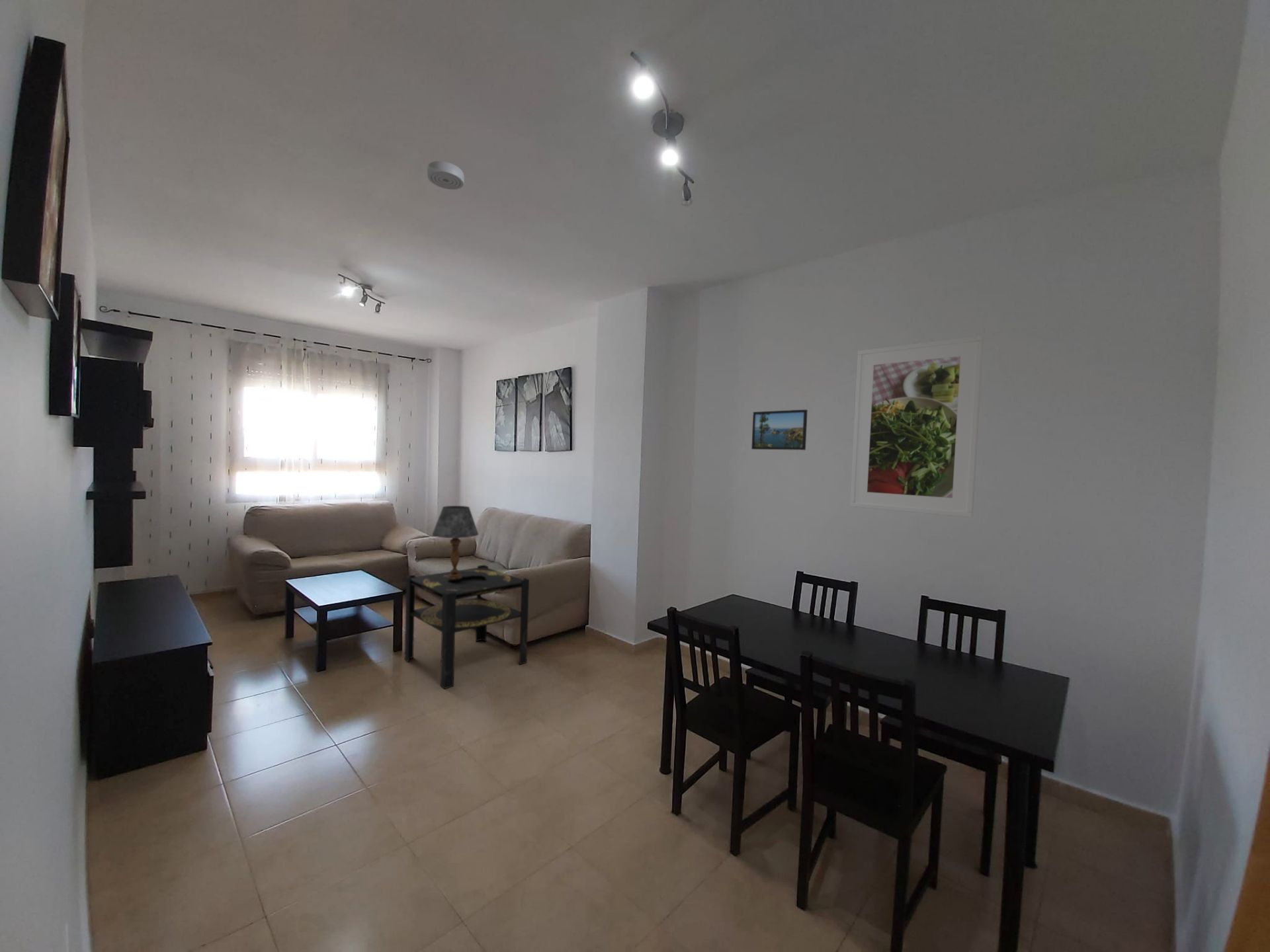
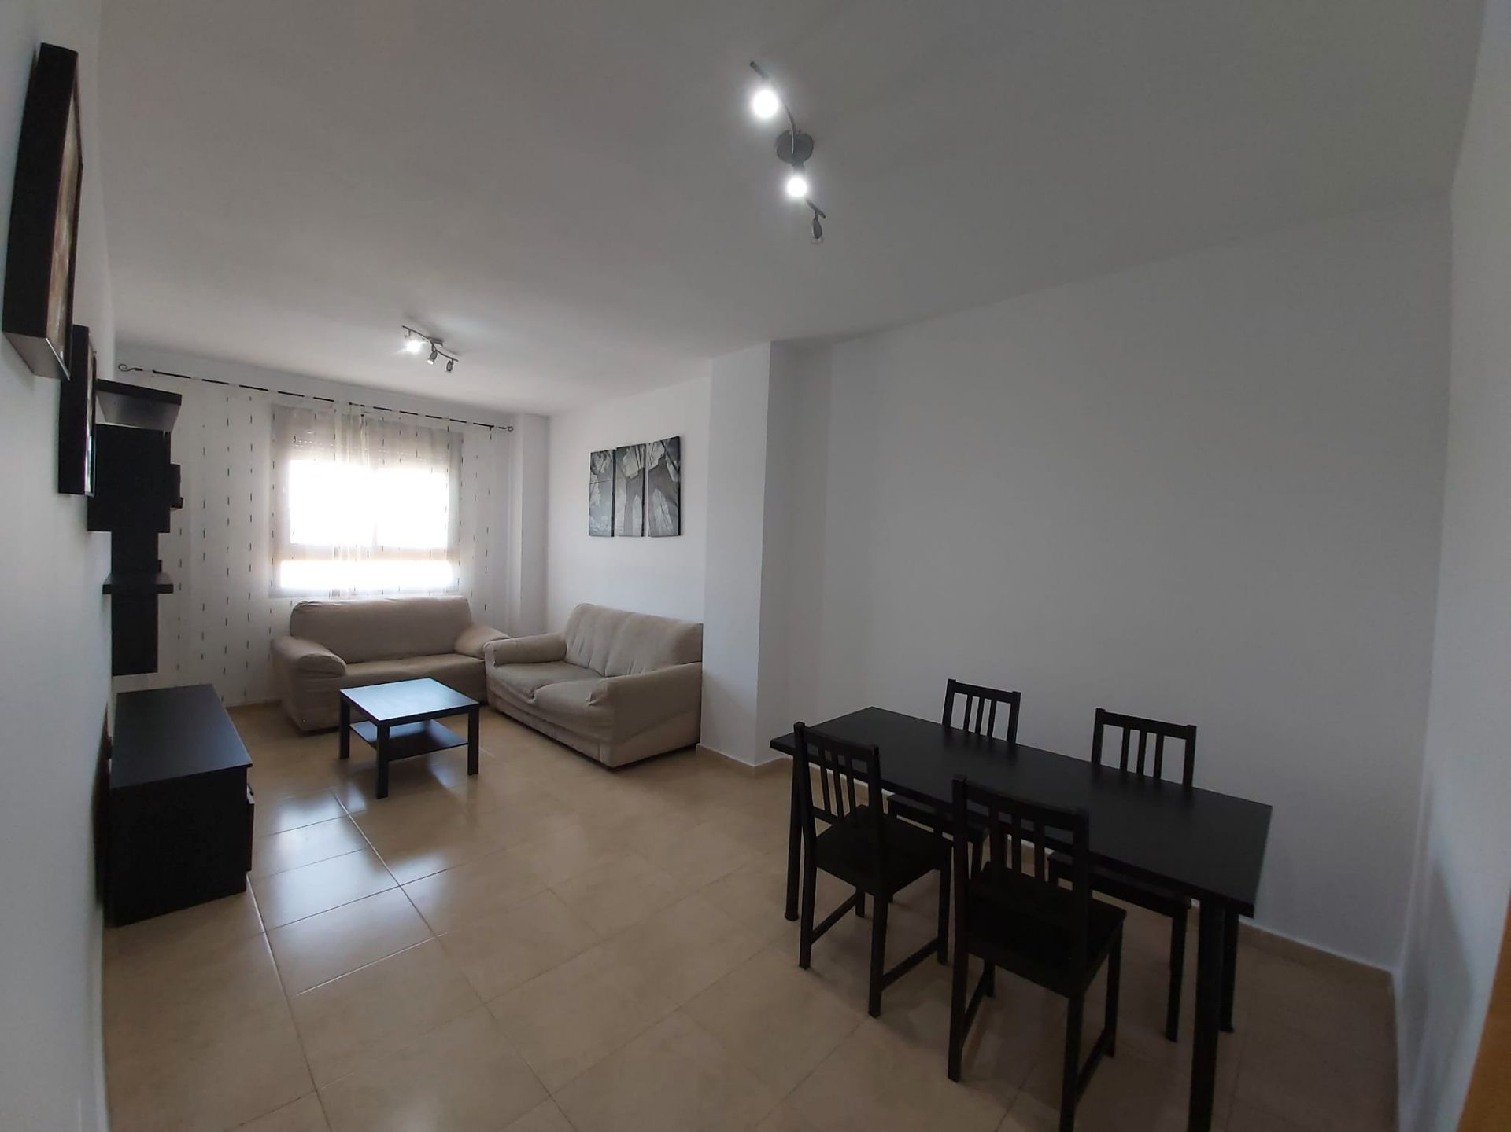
- side table [404,565,530,690]
- smoke detector [427,161,465,190]
- table lamp [431,505,479,580]
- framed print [849,335,984,518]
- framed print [751,409,808,451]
